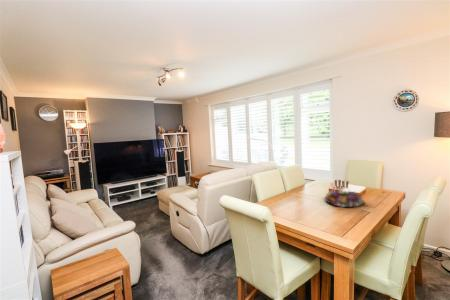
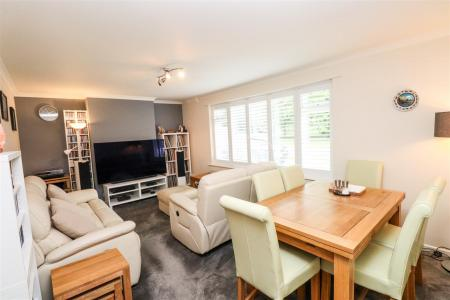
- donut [323,190,366,208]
